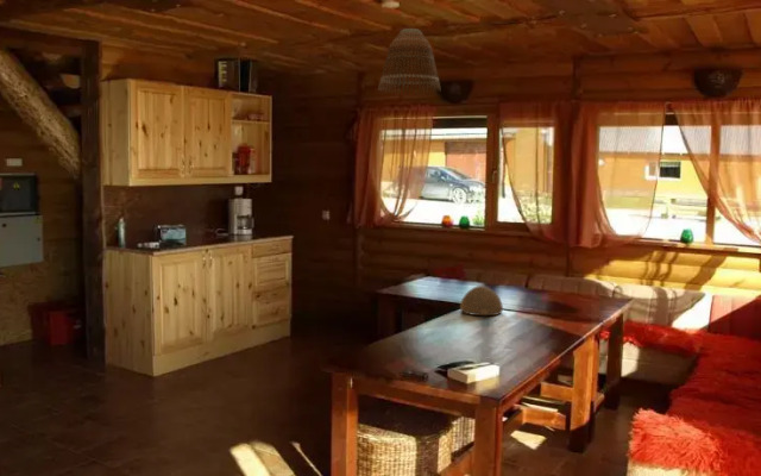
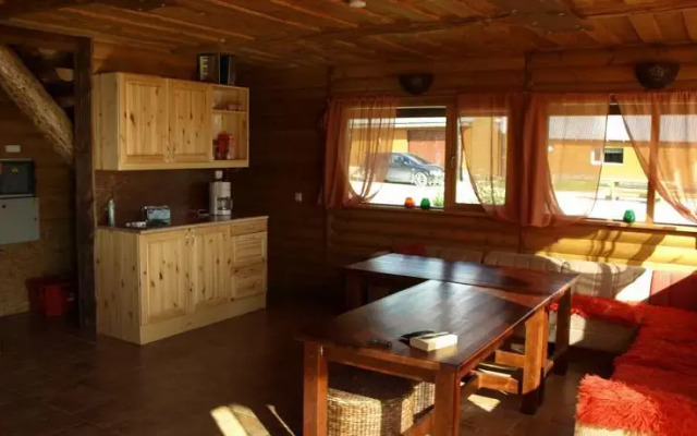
- bowl [459,284,504,317]
- lamp shade [377,27,442,95]
